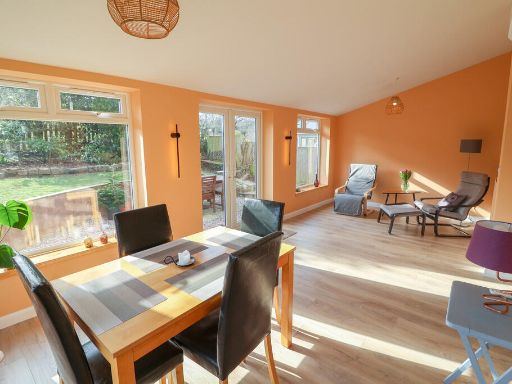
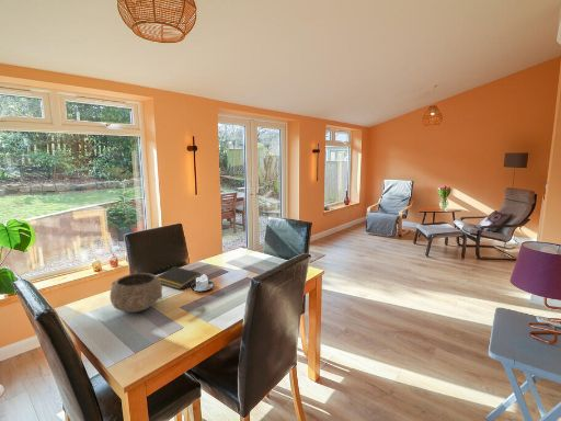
+ bowl [108,272,163,314]
+ notepad [157,265,202,291]
